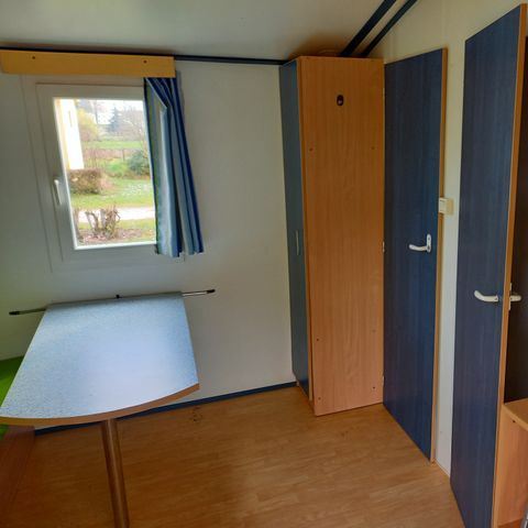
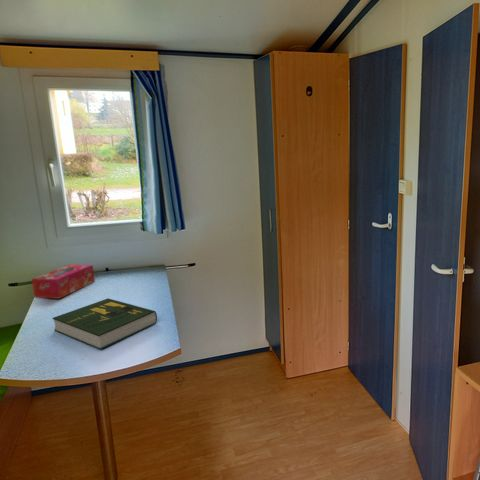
+ book [52,297,158,350]
+ tissue box [31,264,96,300]
